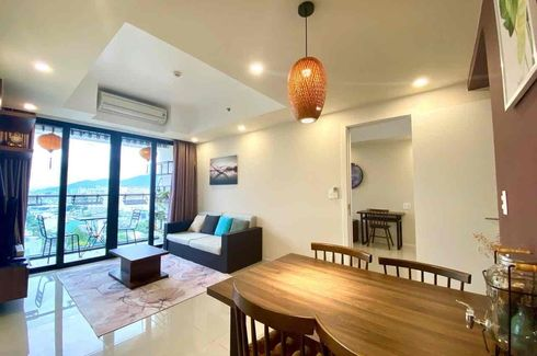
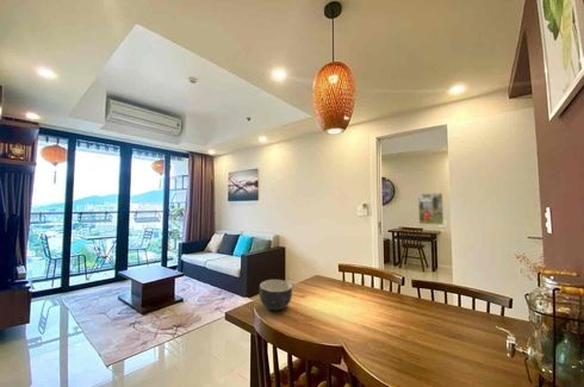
+ bowl [259,279,293,312]
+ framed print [417,192,445,226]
